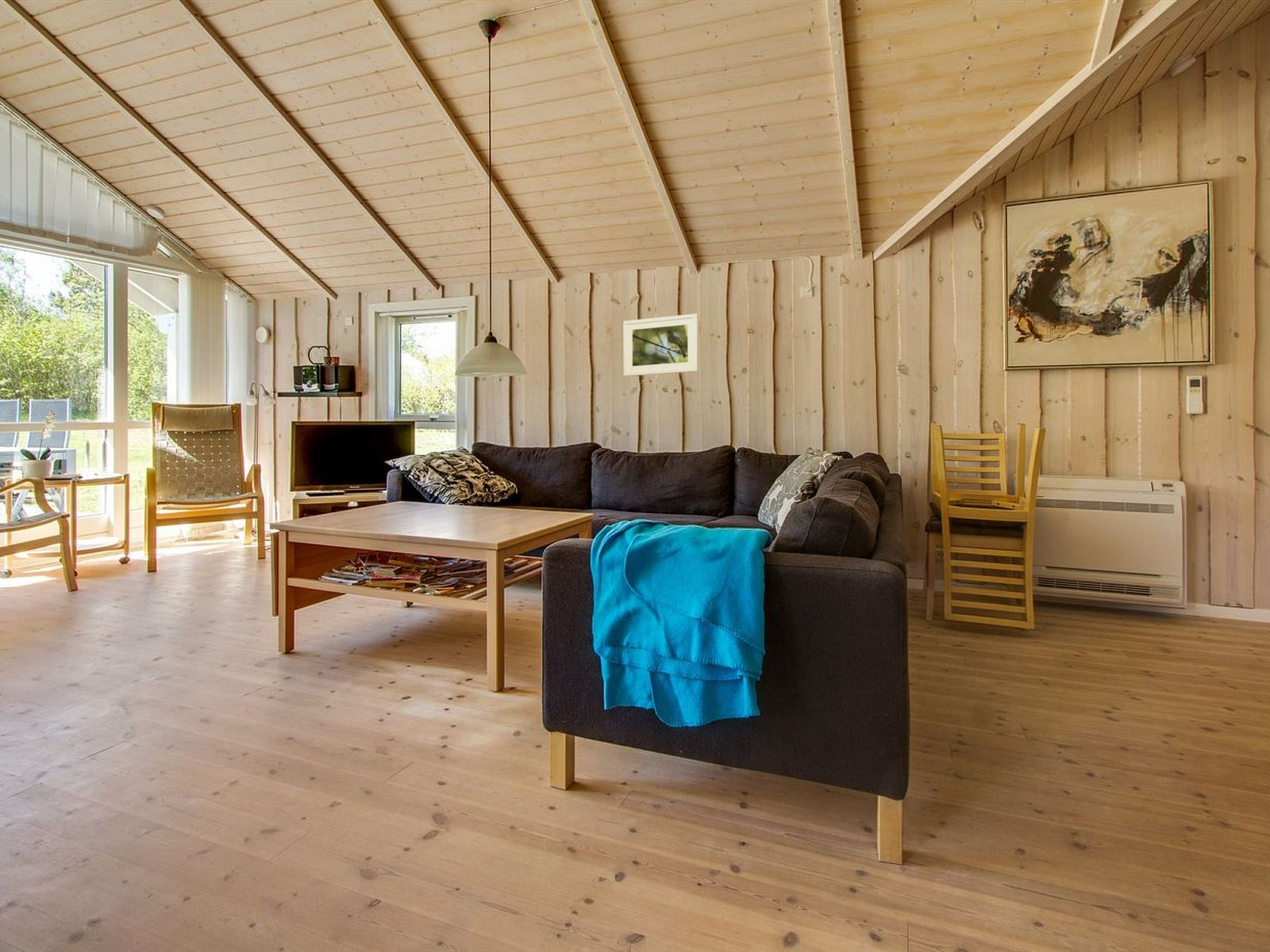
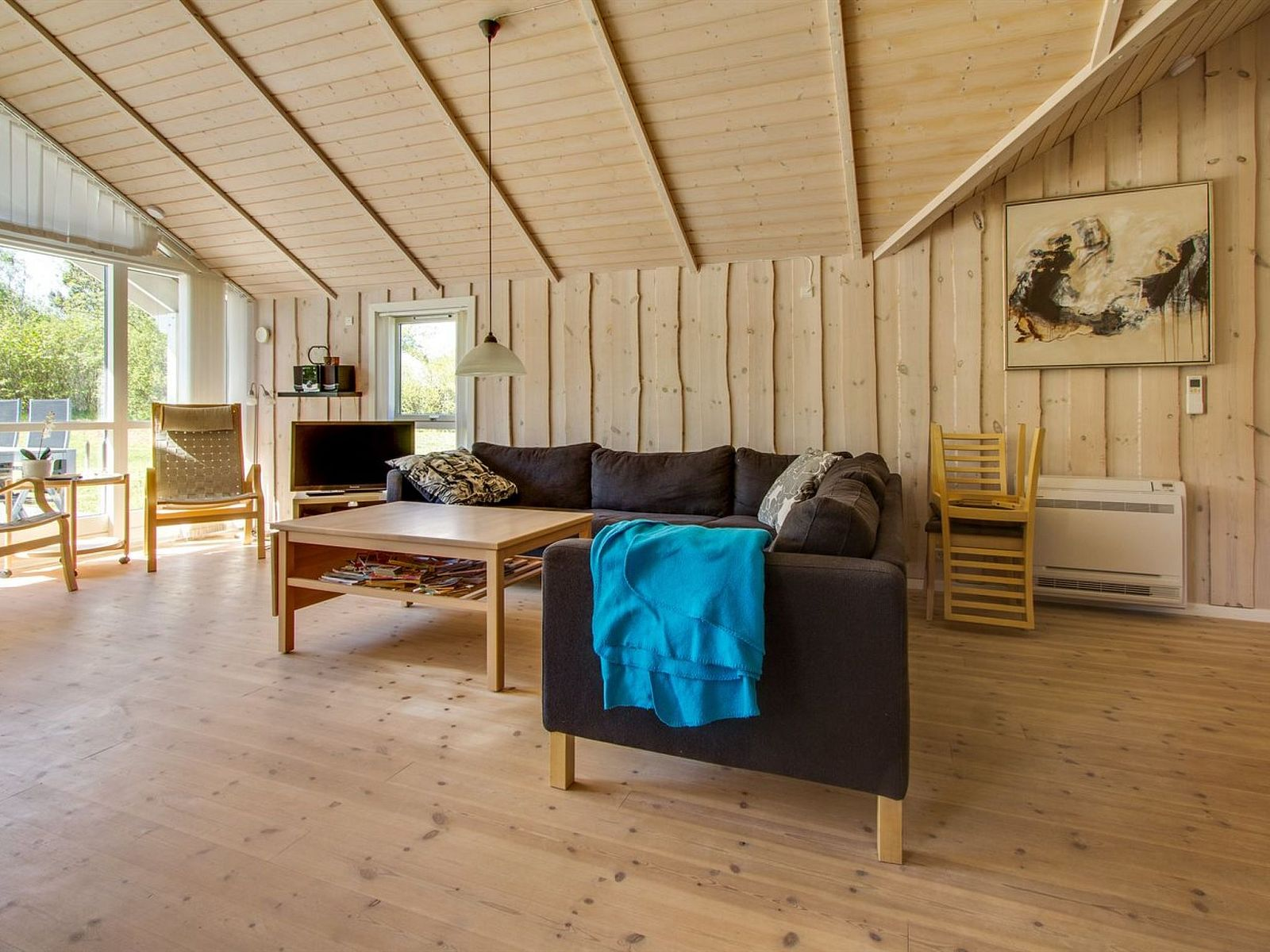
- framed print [623,313,698,377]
